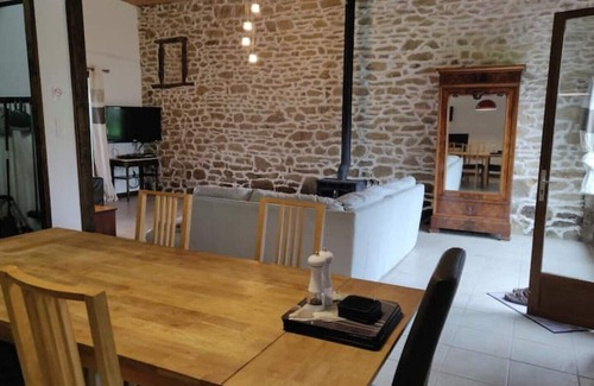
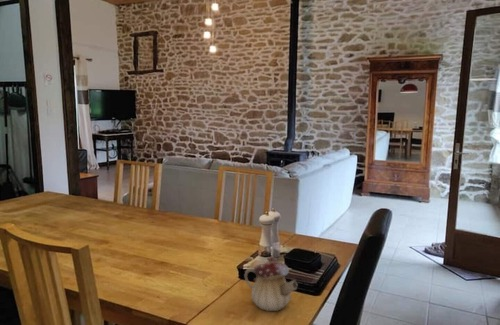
+ teapot [243,256,299,312]
